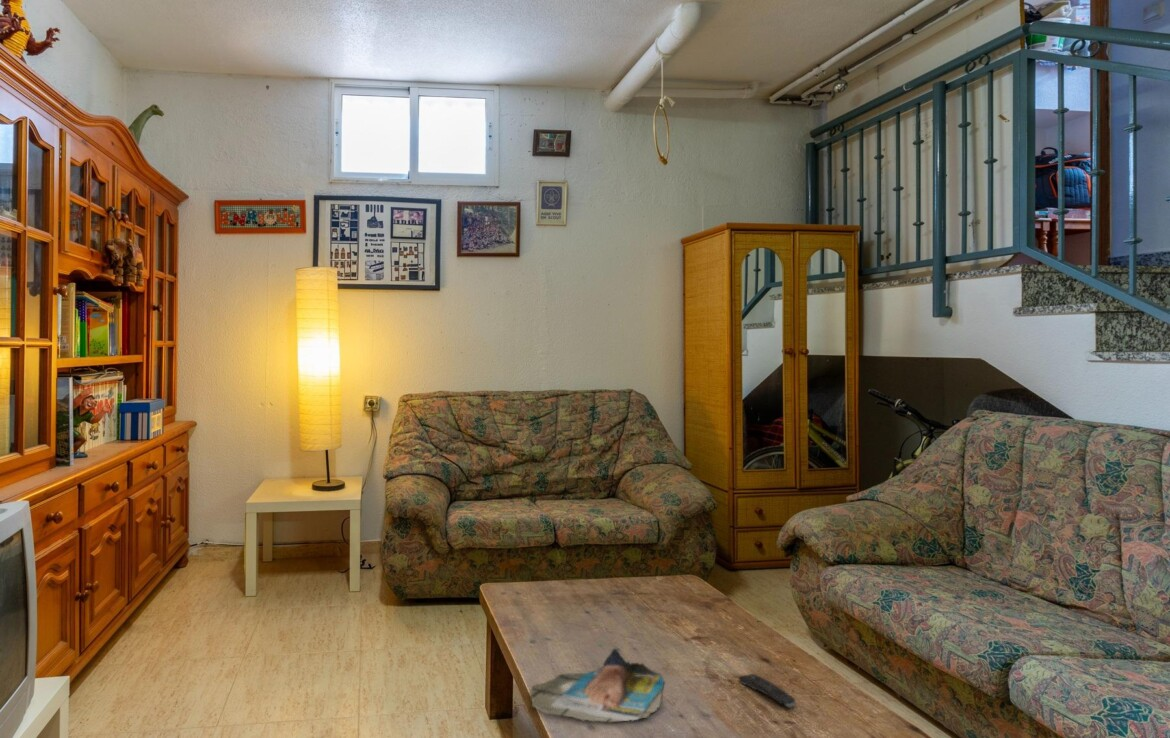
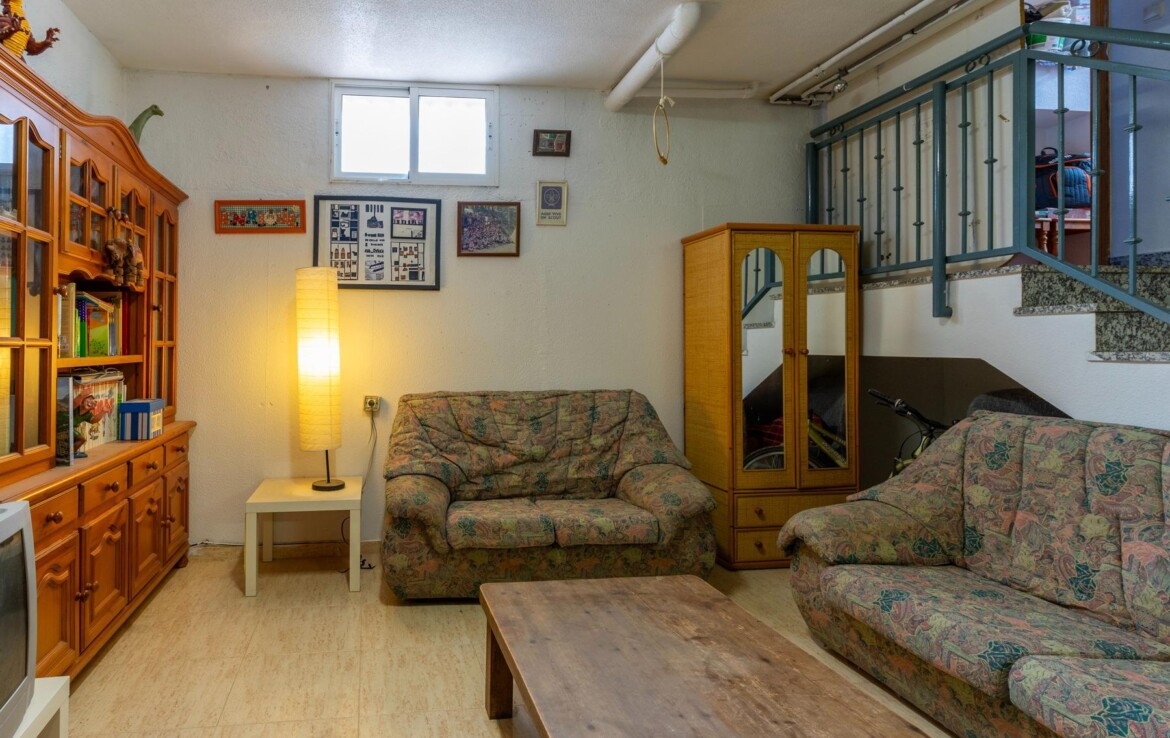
- magazine [529,647,665,724]
- remote control [738,673,797,709]
